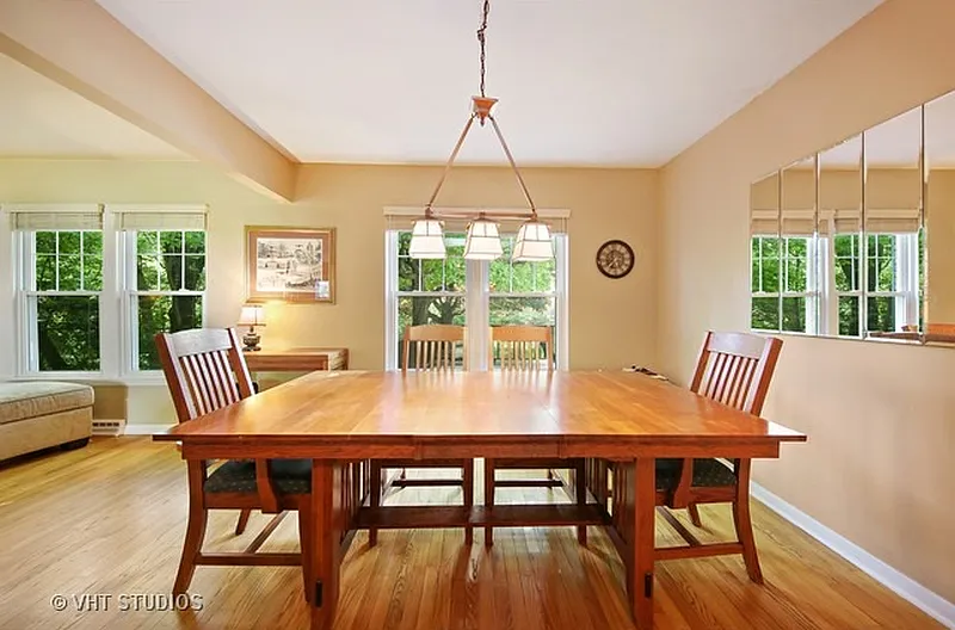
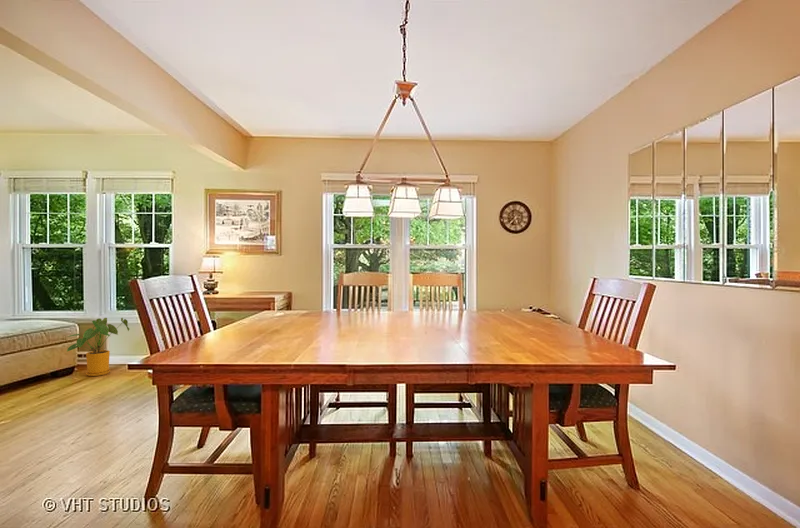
+ house plant [66,317,130,377]
